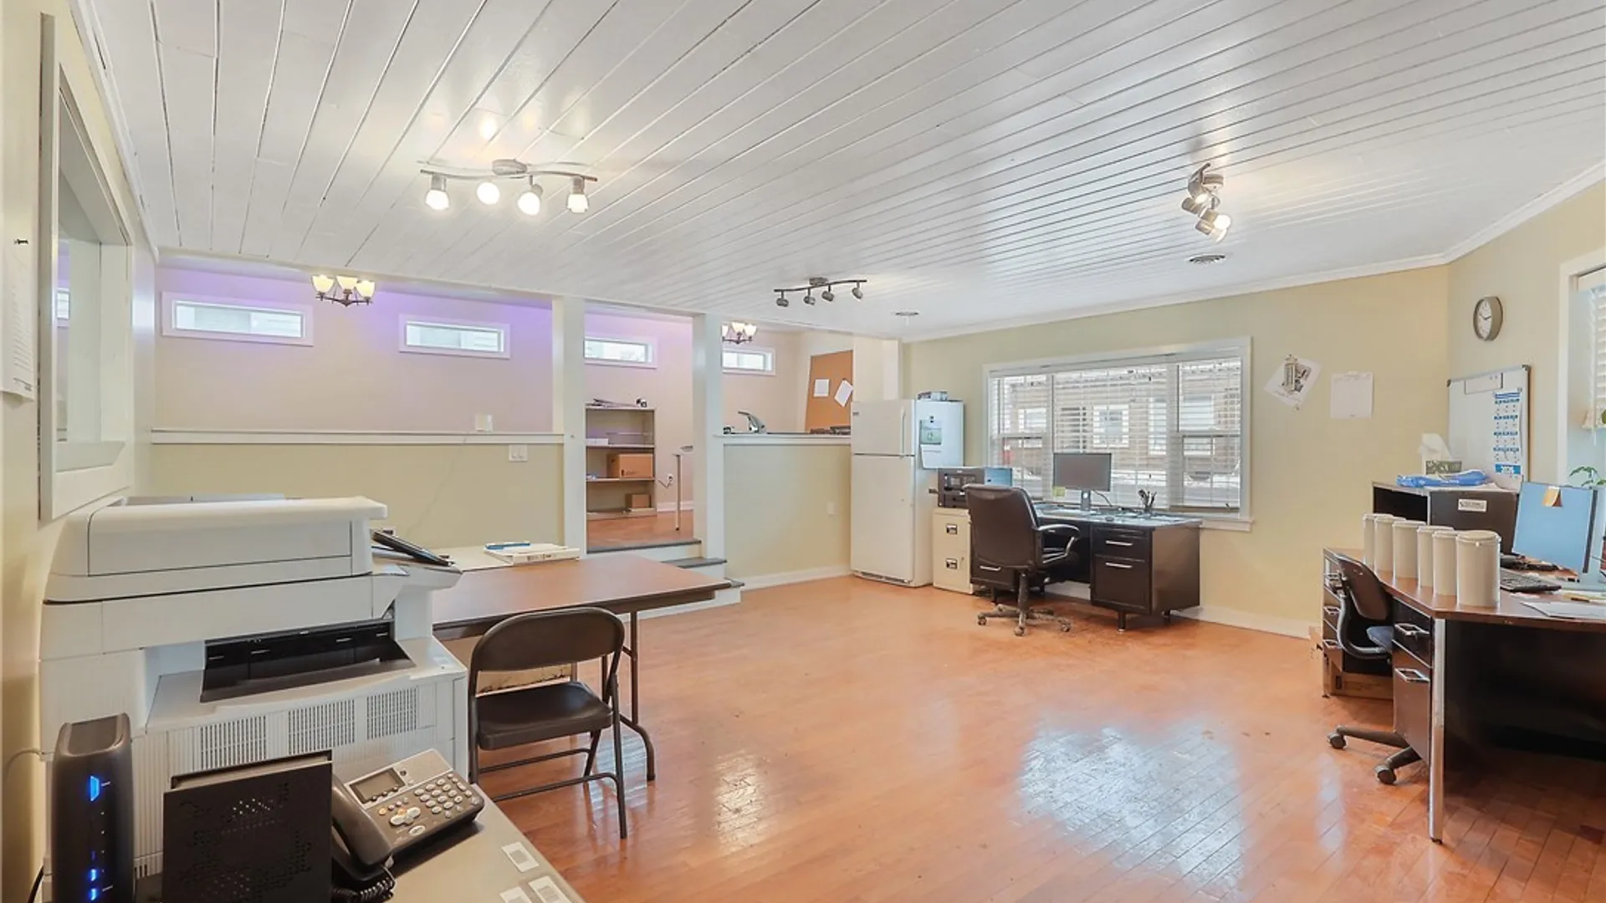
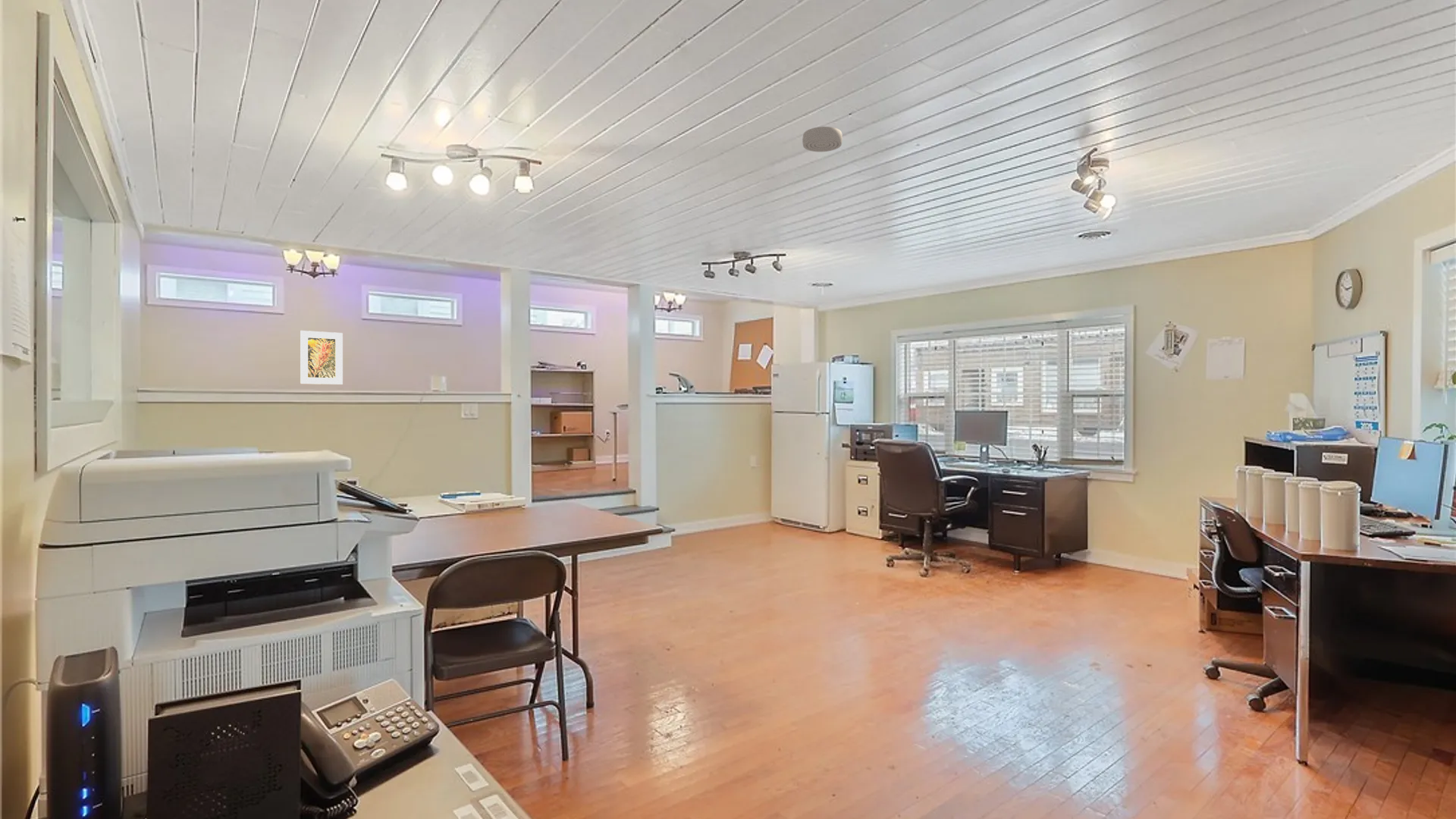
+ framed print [300,330,344,385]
+ smoke detector [802,126,843,152]
